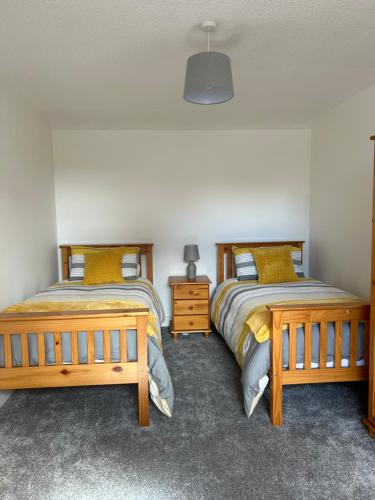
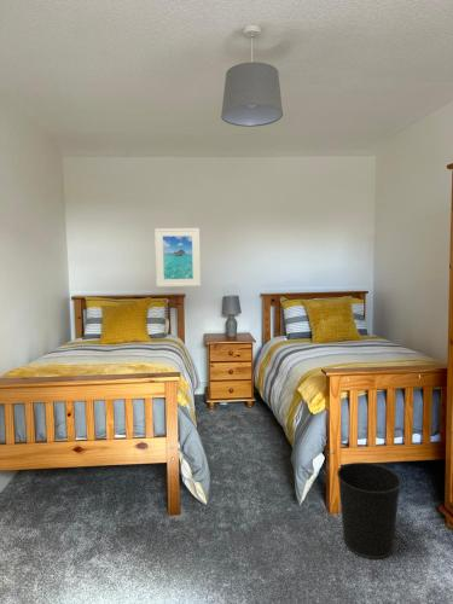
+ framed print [153,227,202,288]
+ wastebasket [336,461,402,561]
